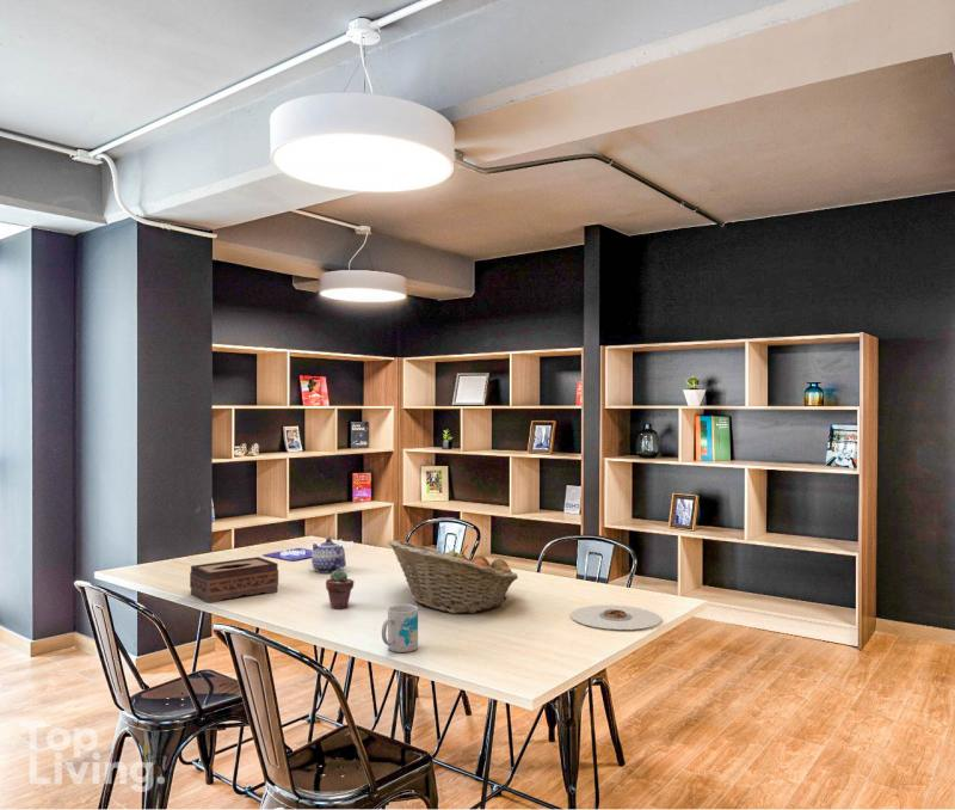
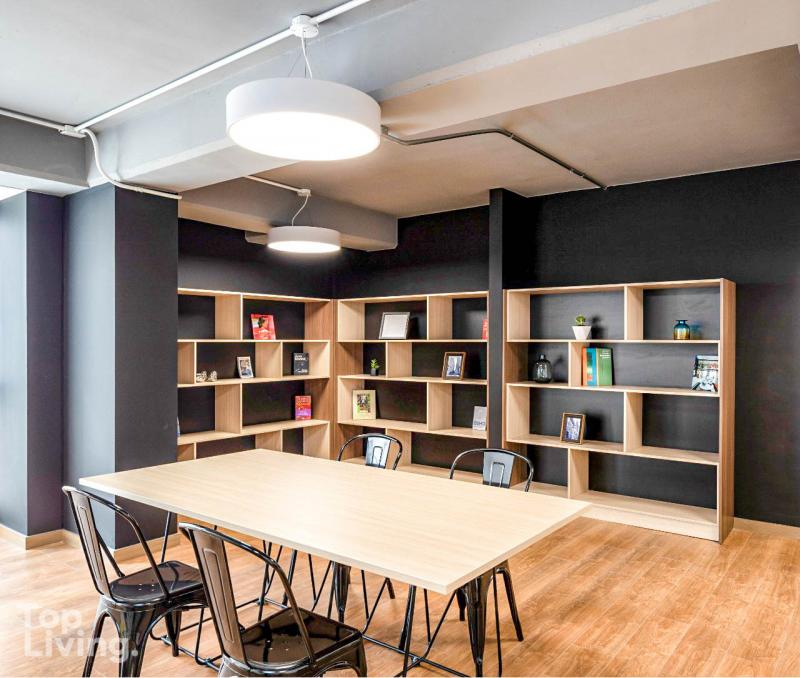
- teapot [310,536,347,573]
- fruit basket [388,539,519,615]
- mug [381,603,419,653]
- potted succulent [325,569,356,609]
- plate [569,605,663,631]
- tissue box [189,556,279,605]
- board game [261,539,355,562]
